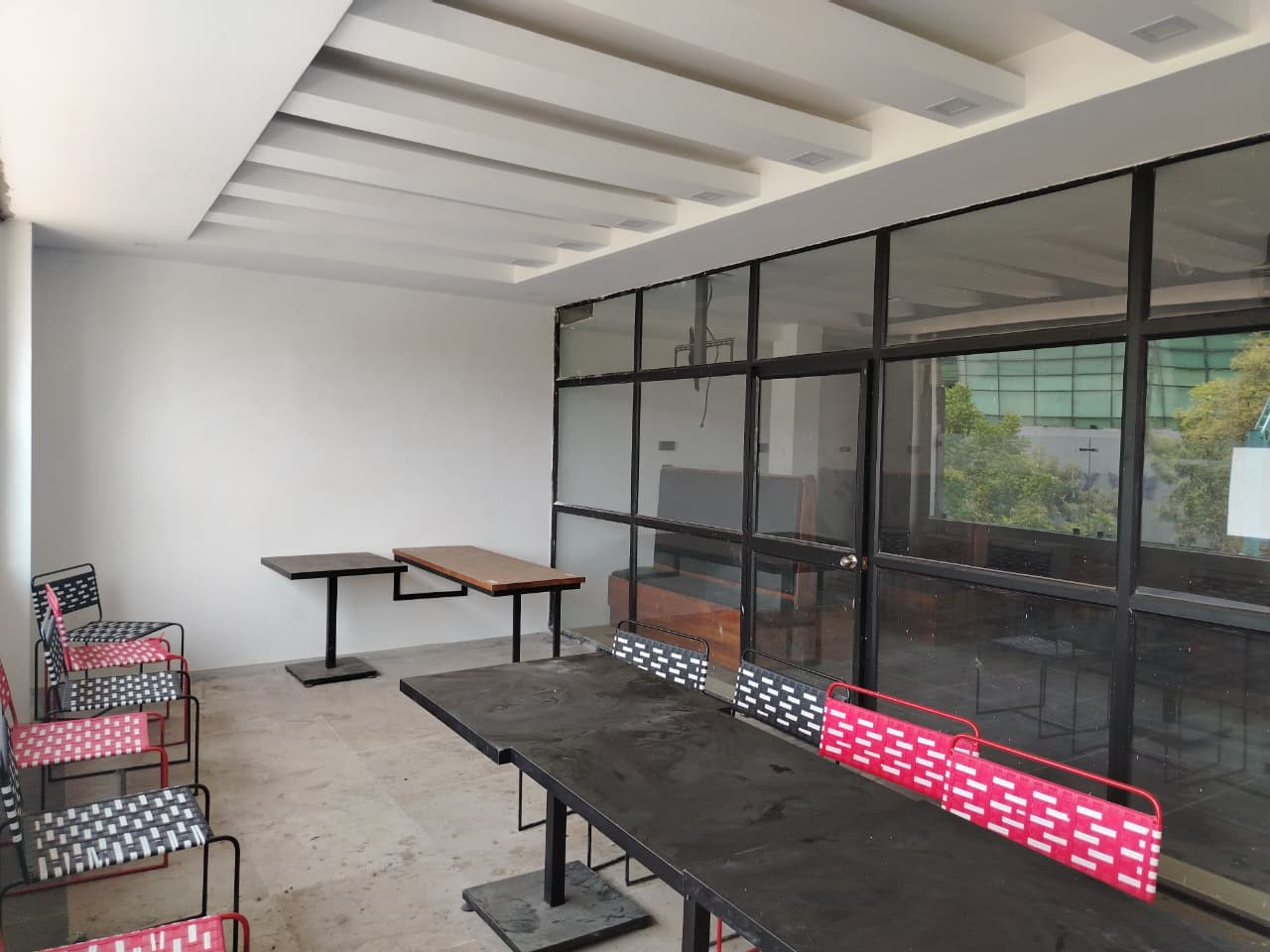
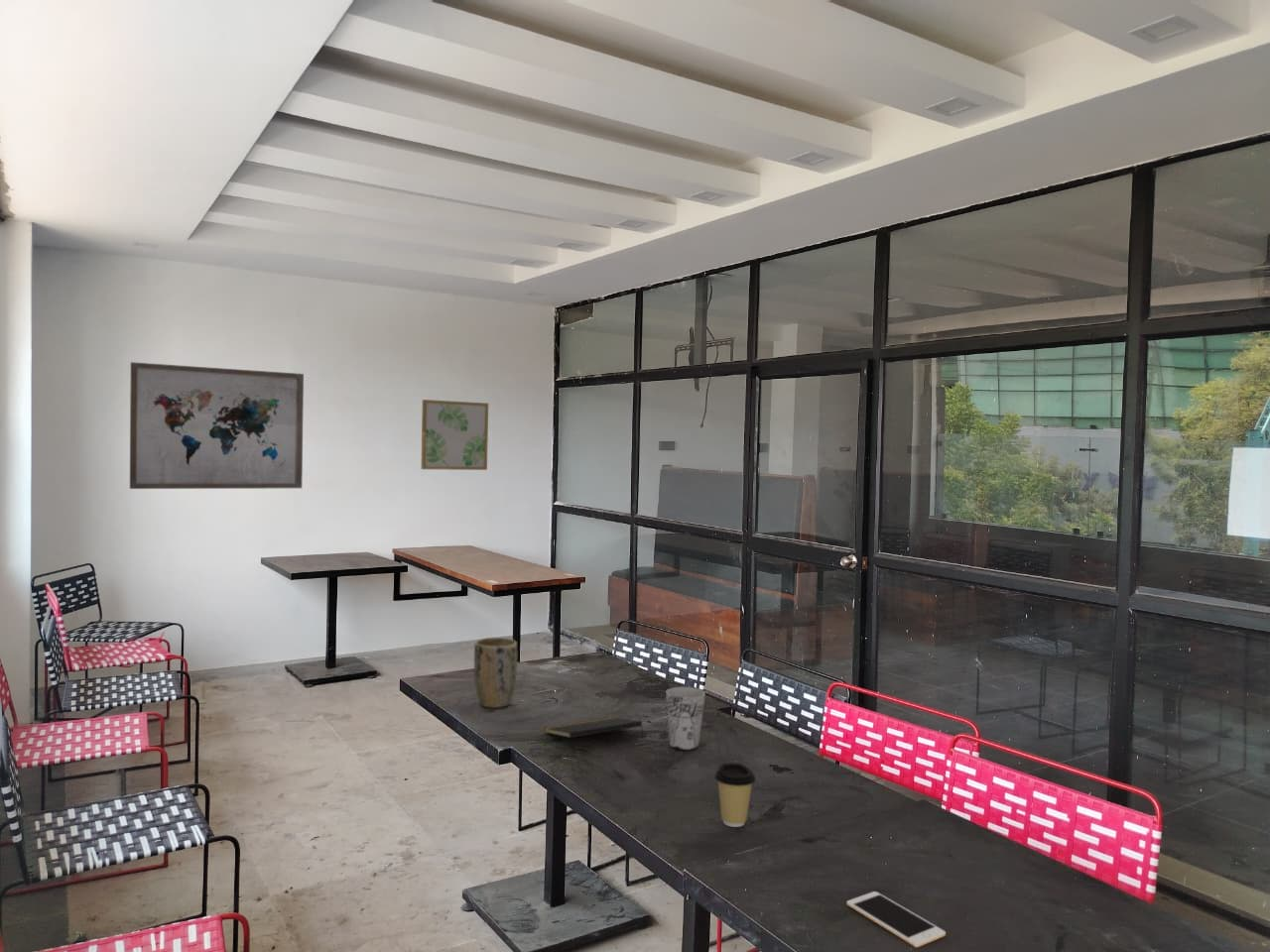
+ cup [665,686,706,751]
+ wall art [421,399,489,471]
+ plant pot [473,637,518,709]
+ coffee cup [713,762,756,828]
+ cell phone [845,891,947,948]
+ notepad [544,716,644,739]
+ wall art [129,361,305,490]
